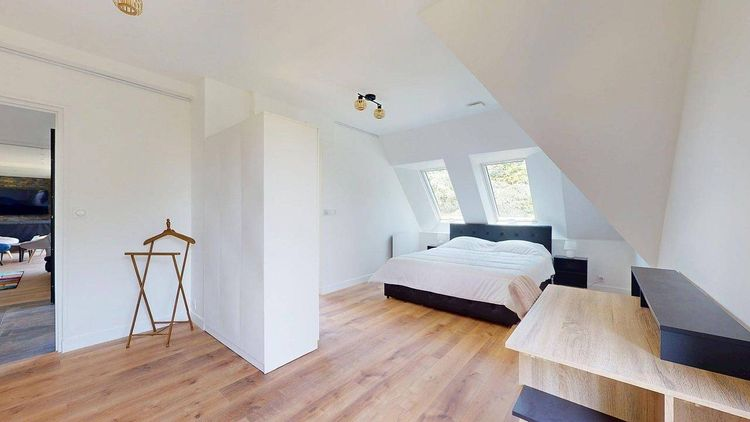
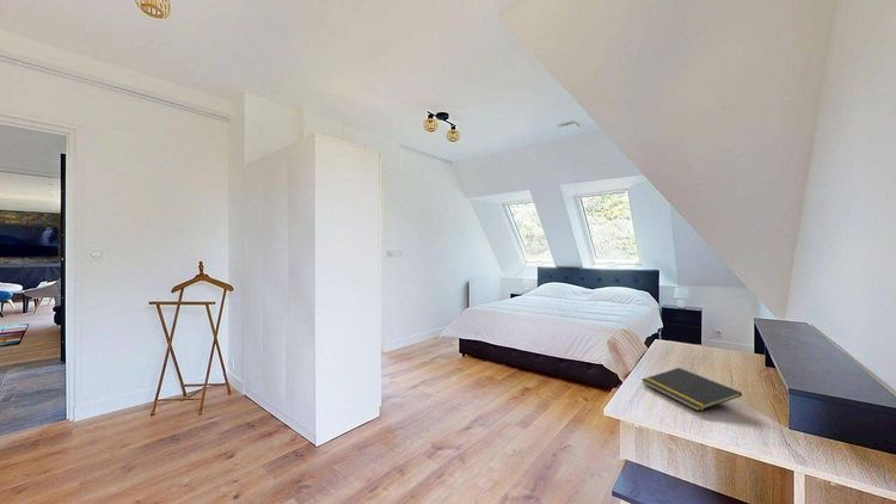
+ notepad [640,367,743,412]
